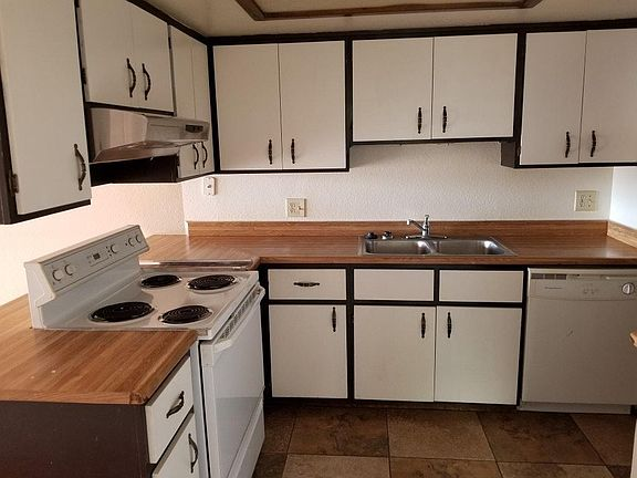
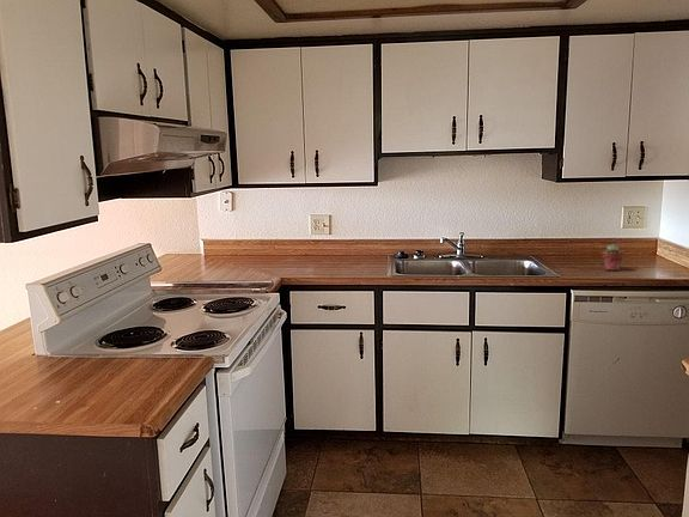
+ potted succulent [600,243,624,272]
